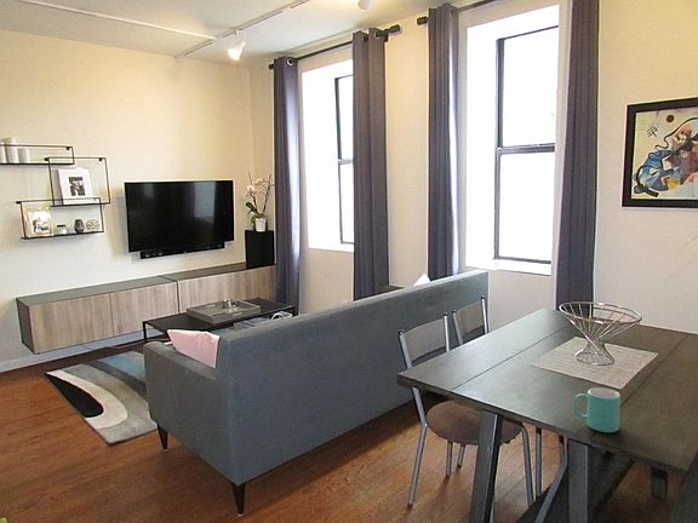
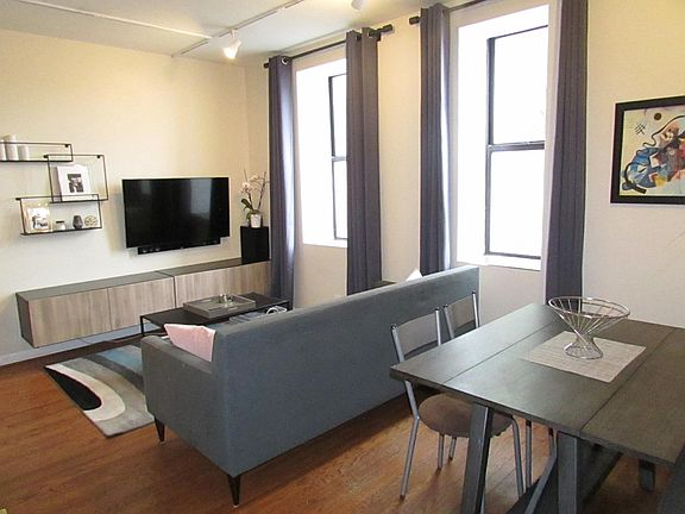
- mug [572,386,622,433]
